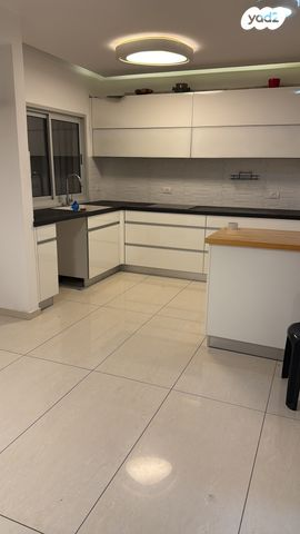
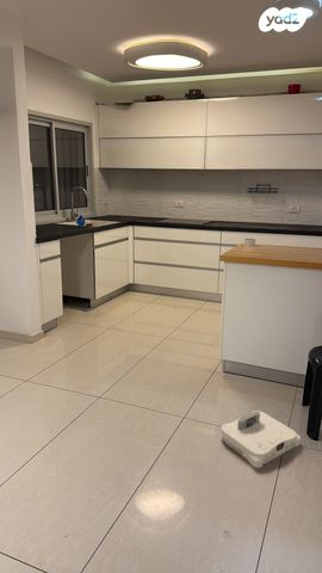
+ robot vacuum [219,409,302,469]
